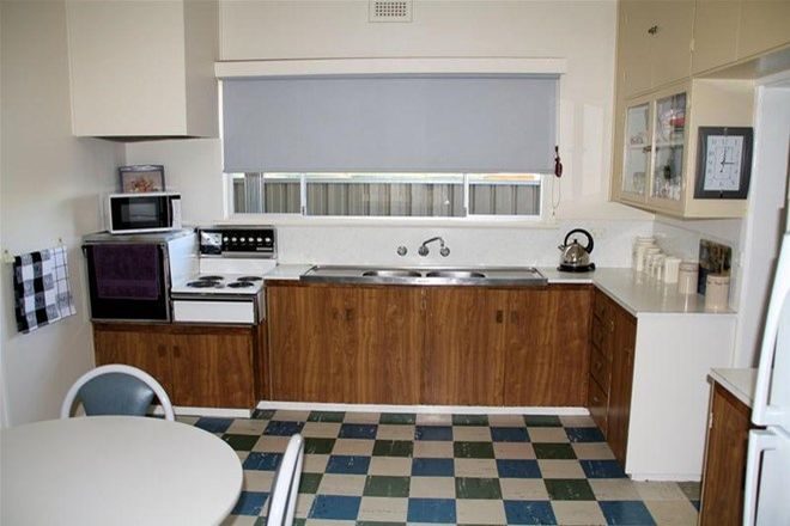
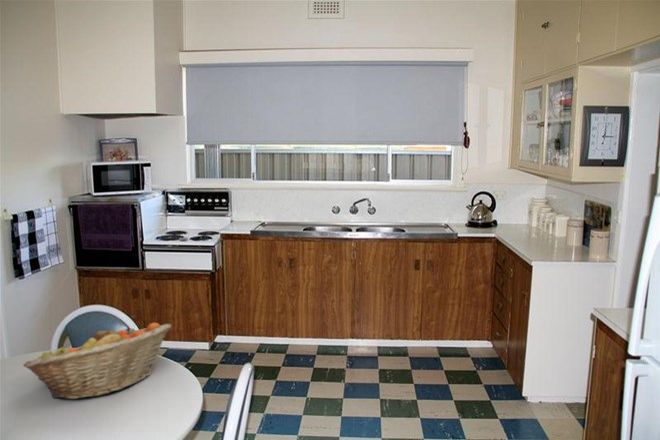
+ fruit basket [22,322,172,400]
